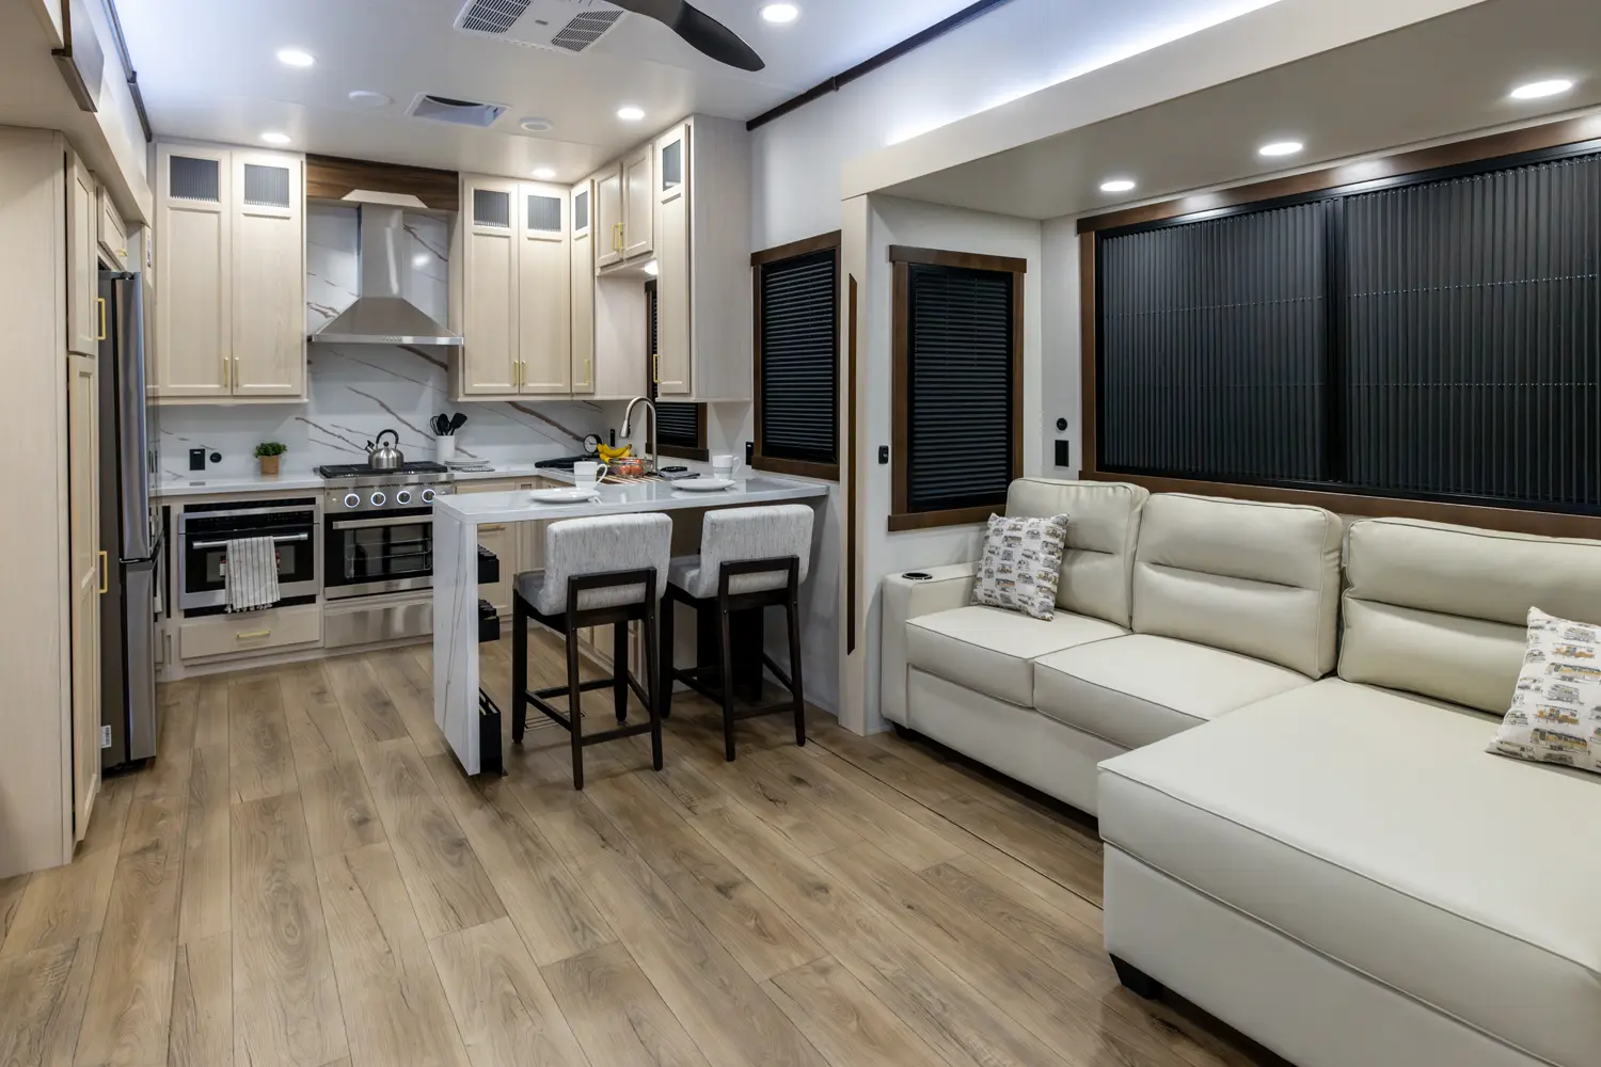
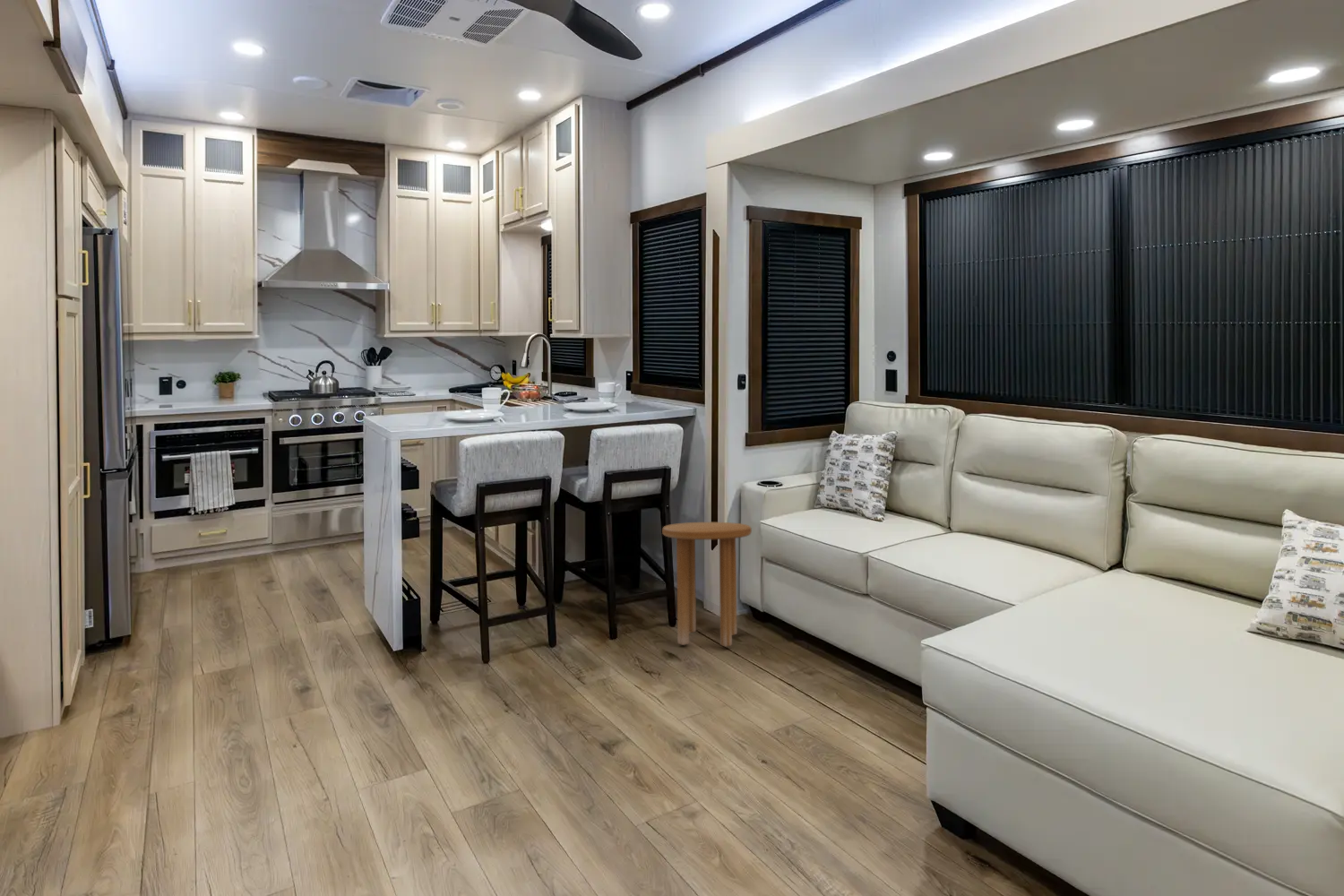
+ side table [661,521,753,648]
